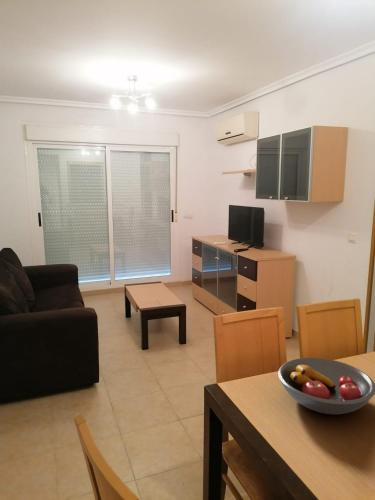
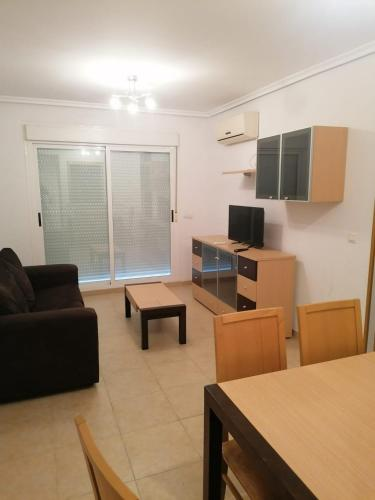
- fruit bowl [277,357,375,415]
